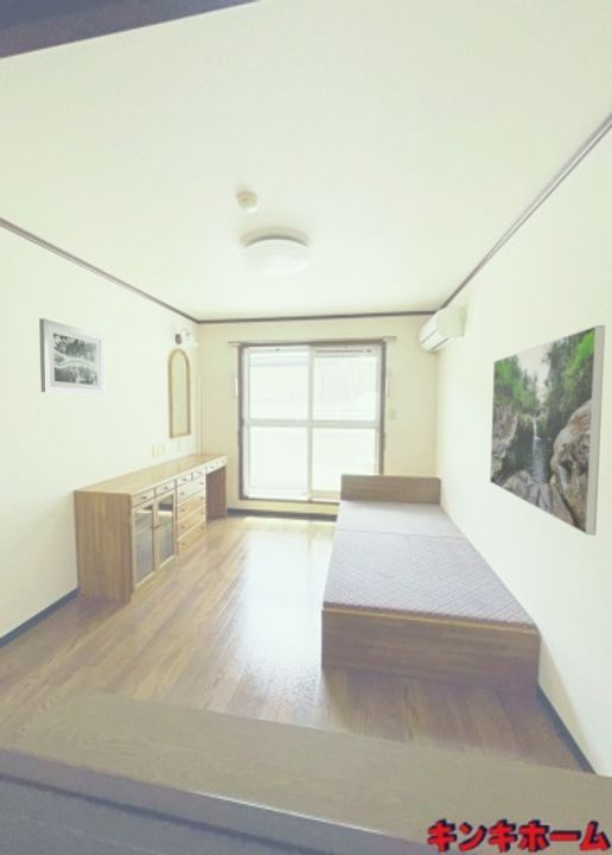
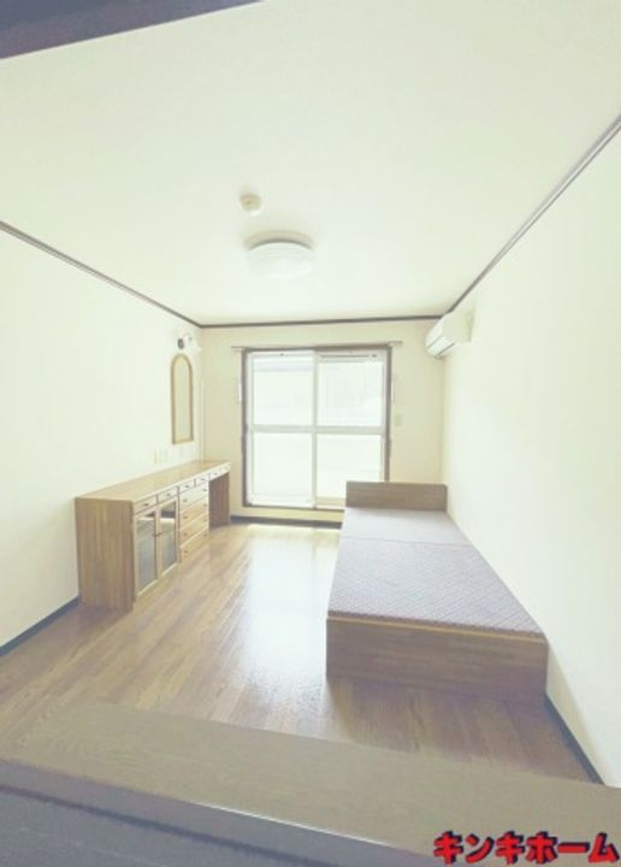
- wall art [38,317,106,397]
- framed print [489,324,606,537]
